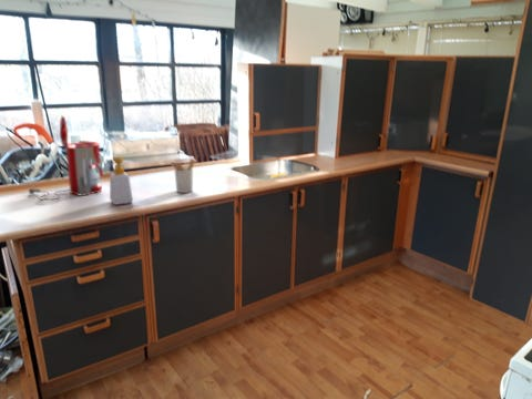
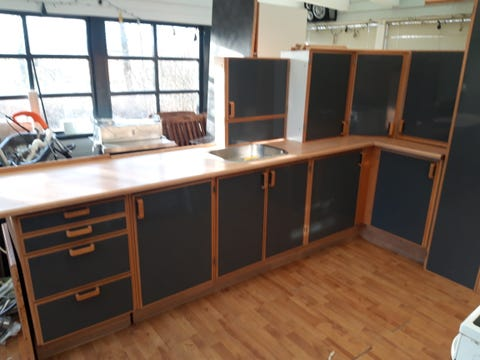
- coffee maker [28,114,104,202]
- soap bottle [109,156,134,206]
- utensil holder [168,157,196,194]
